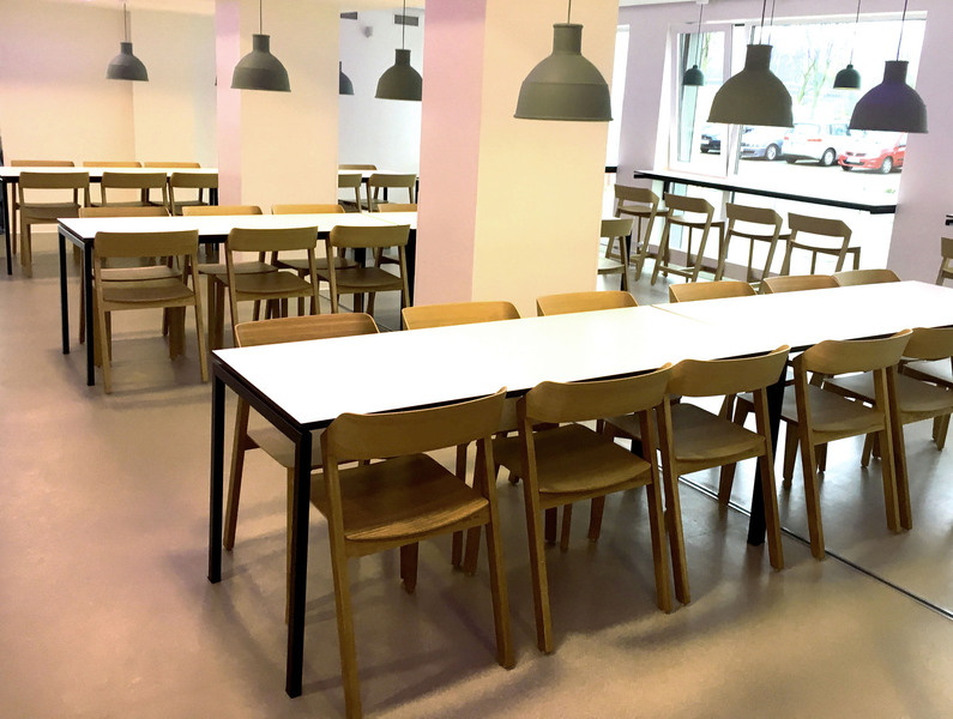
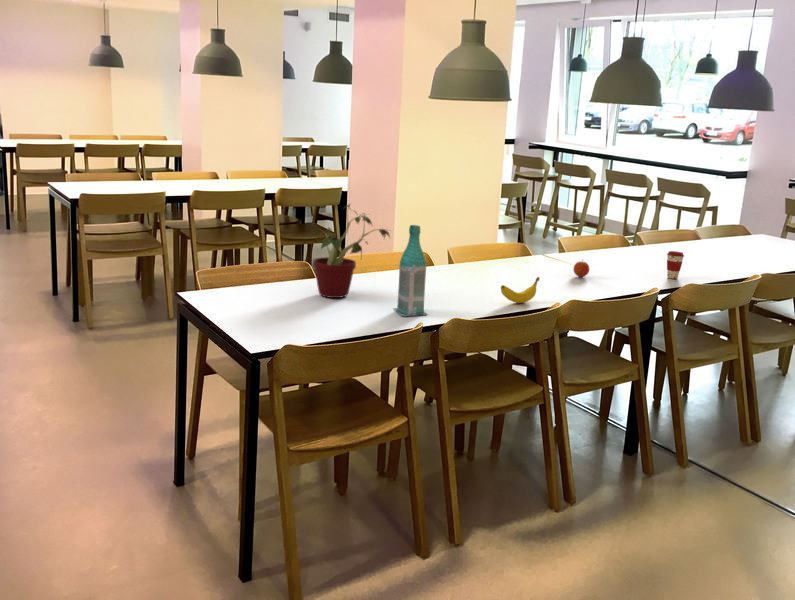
+ bottle [393,224,429,317]
+ coffee cup [666,250,685,280]
+ fruit [572,259,590,278]
+ potted plant [312,203,393,299]
+ banana [500,276,541,304]
